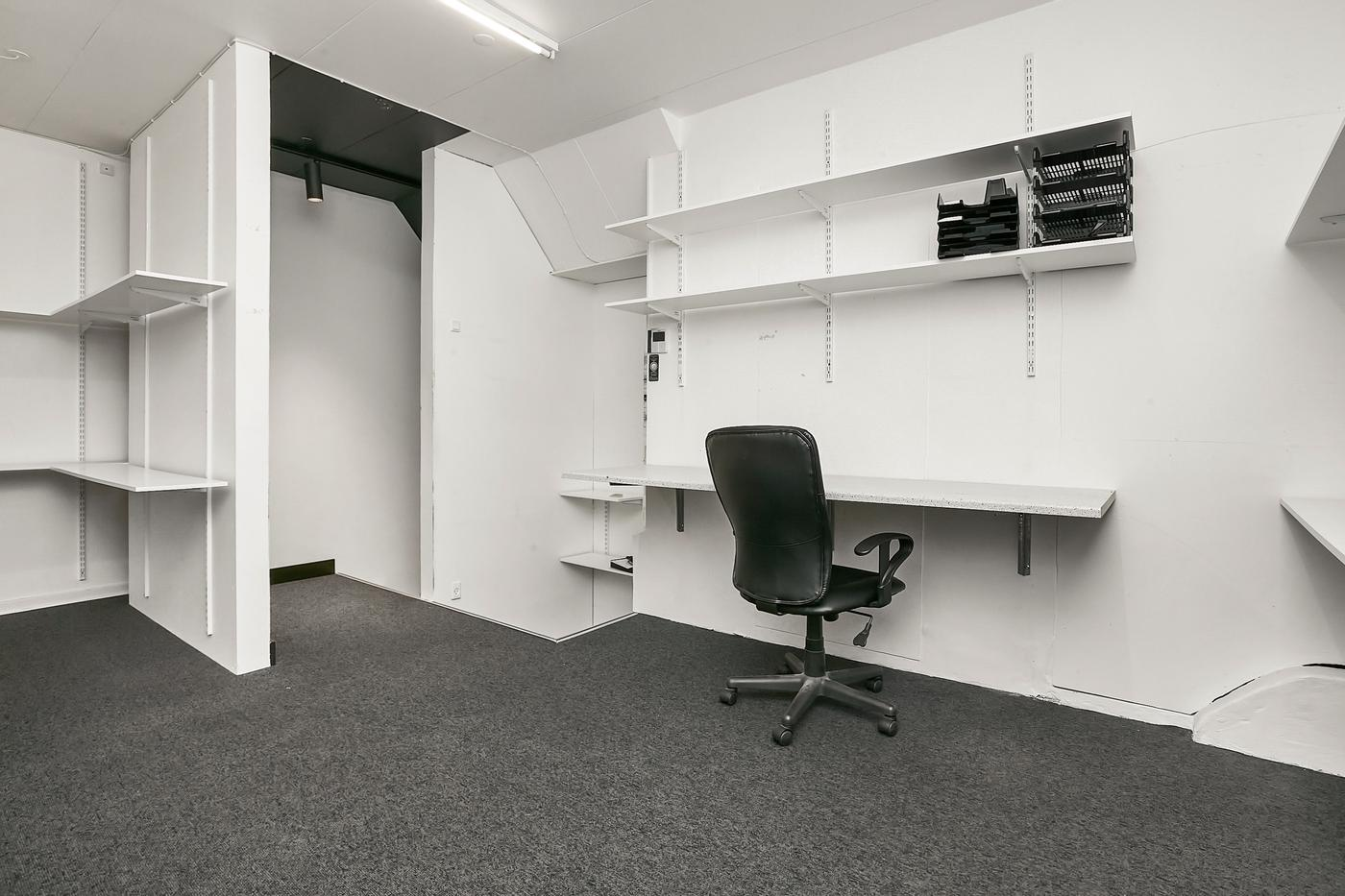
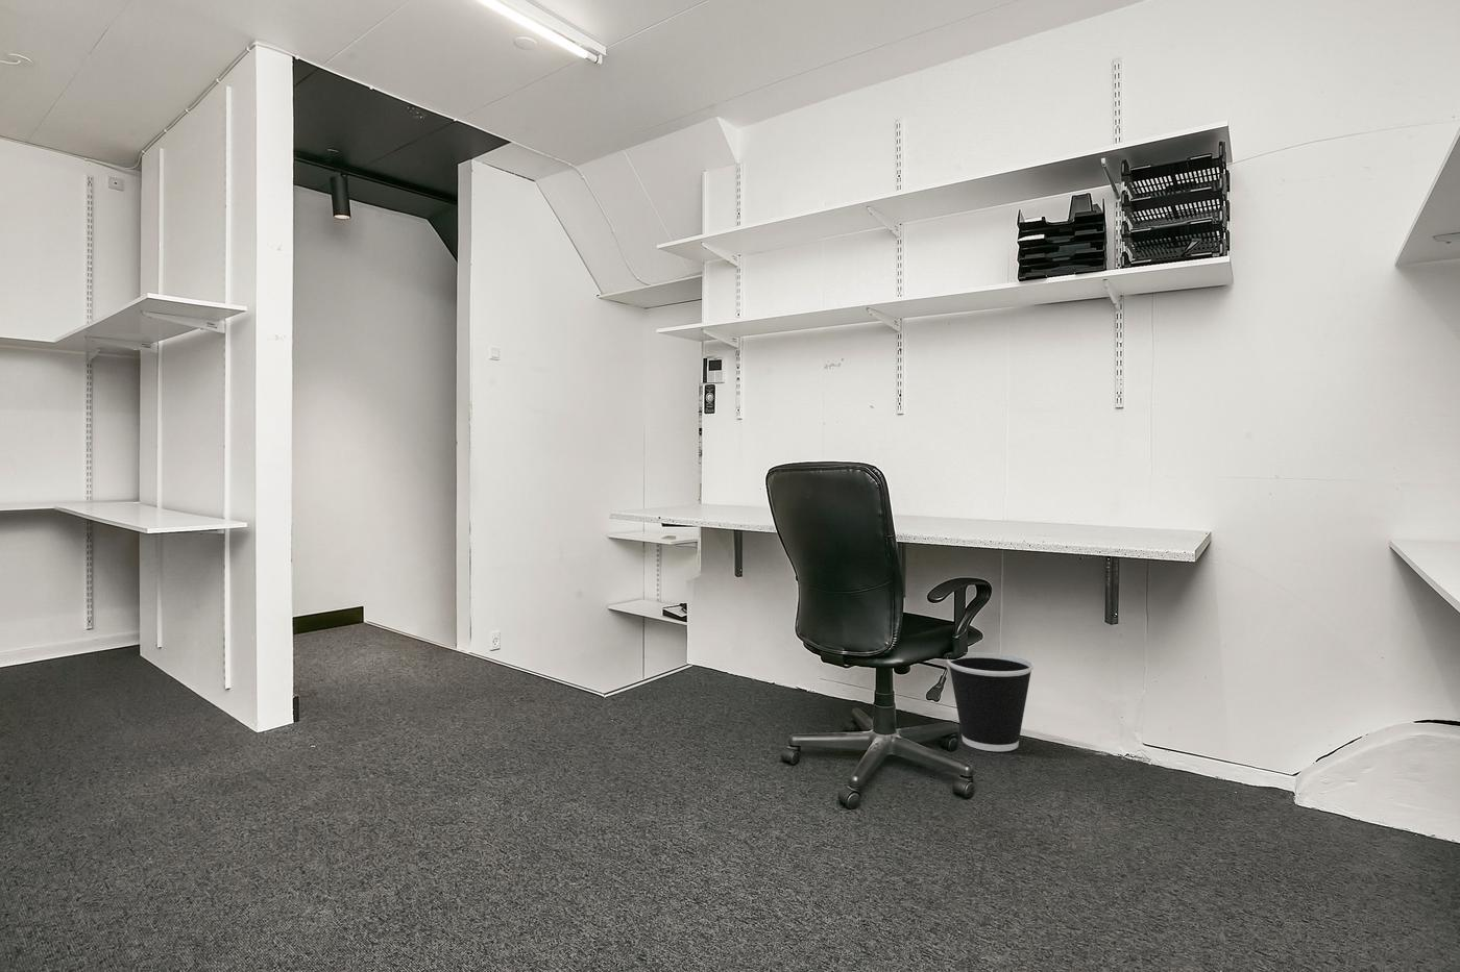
+ wastebasket [945,651,1034,752]
